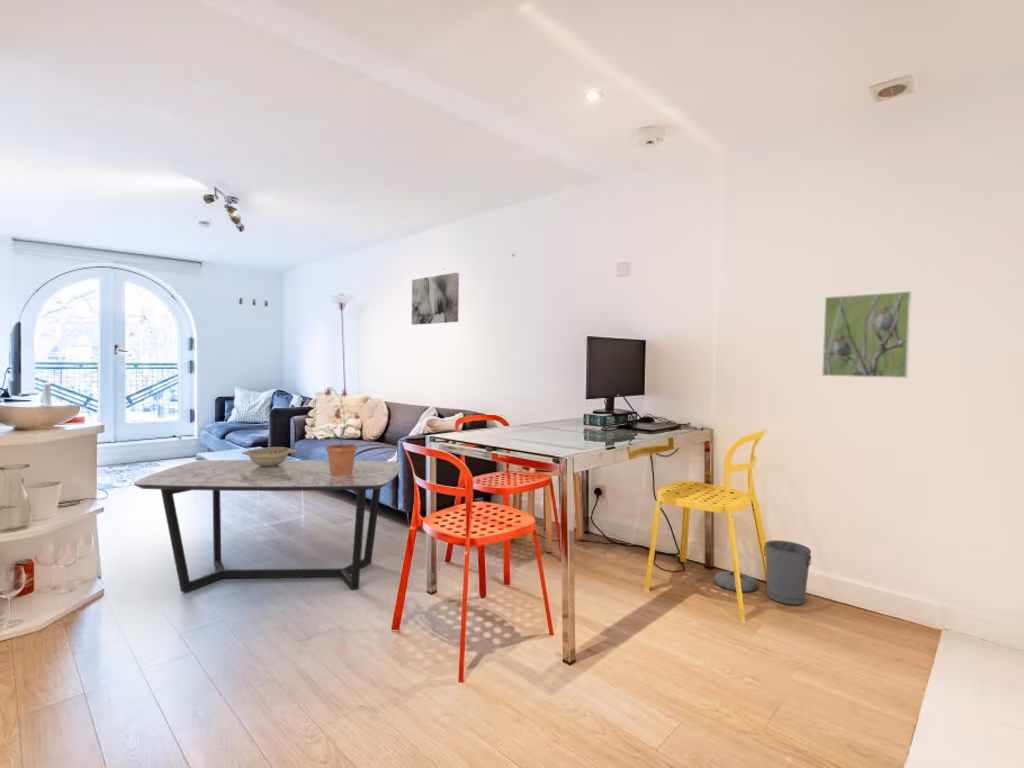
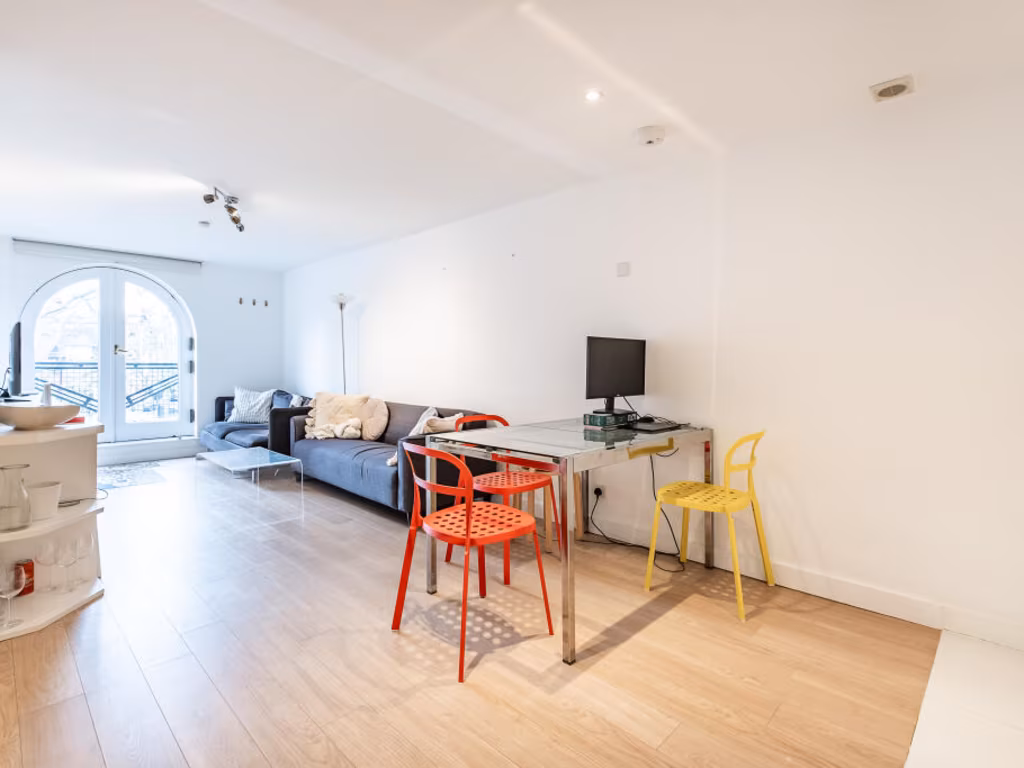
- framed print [821,290,912,379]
- wall art [411,272,460,326]
- coffee table [133,459,402,594]
- decorative bowl [241,446,297,467]
- trash can [713,539,812,606]
- potted plant [322,386,362,476]
